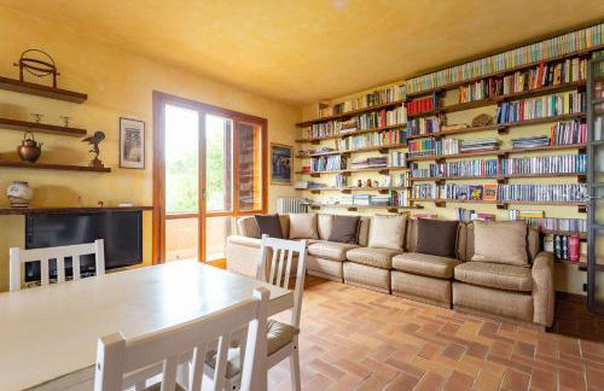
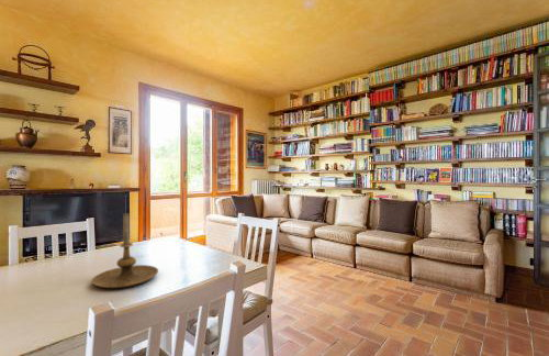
+ candle holder [91,212,159,289]
